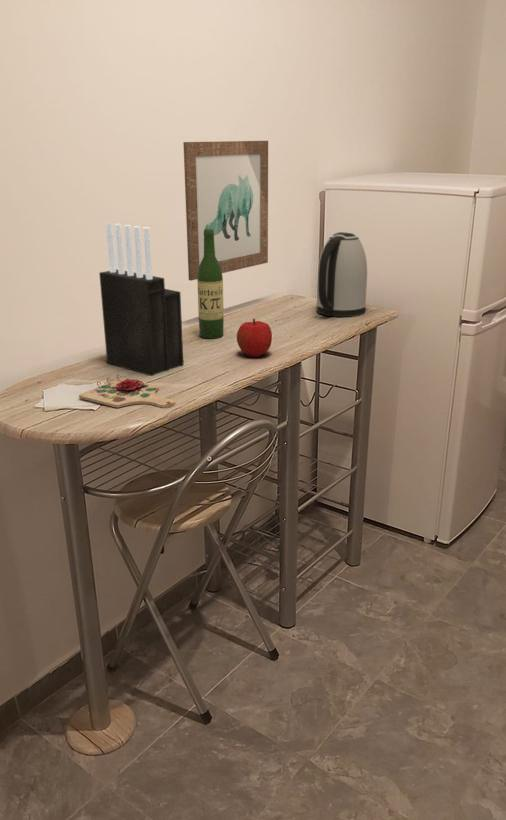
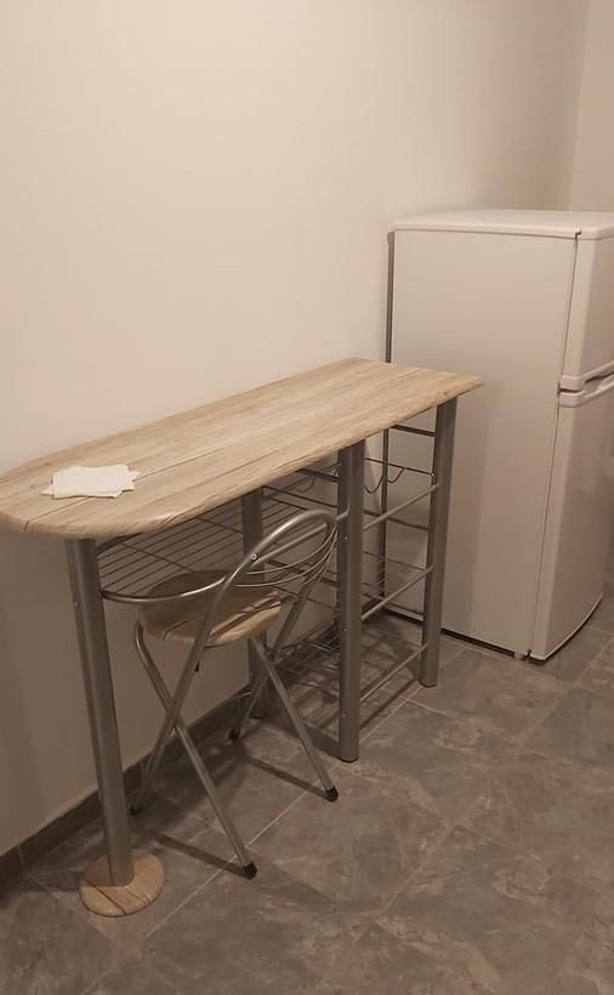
- kettle [315,231,368,318]
- wine bottle [196,229,225,339]
- knife block [98,222,185,377]
- fruit [236,318,273,358]
- cutting board [78,373,176,409]
- wall art [182,140,269,282]
